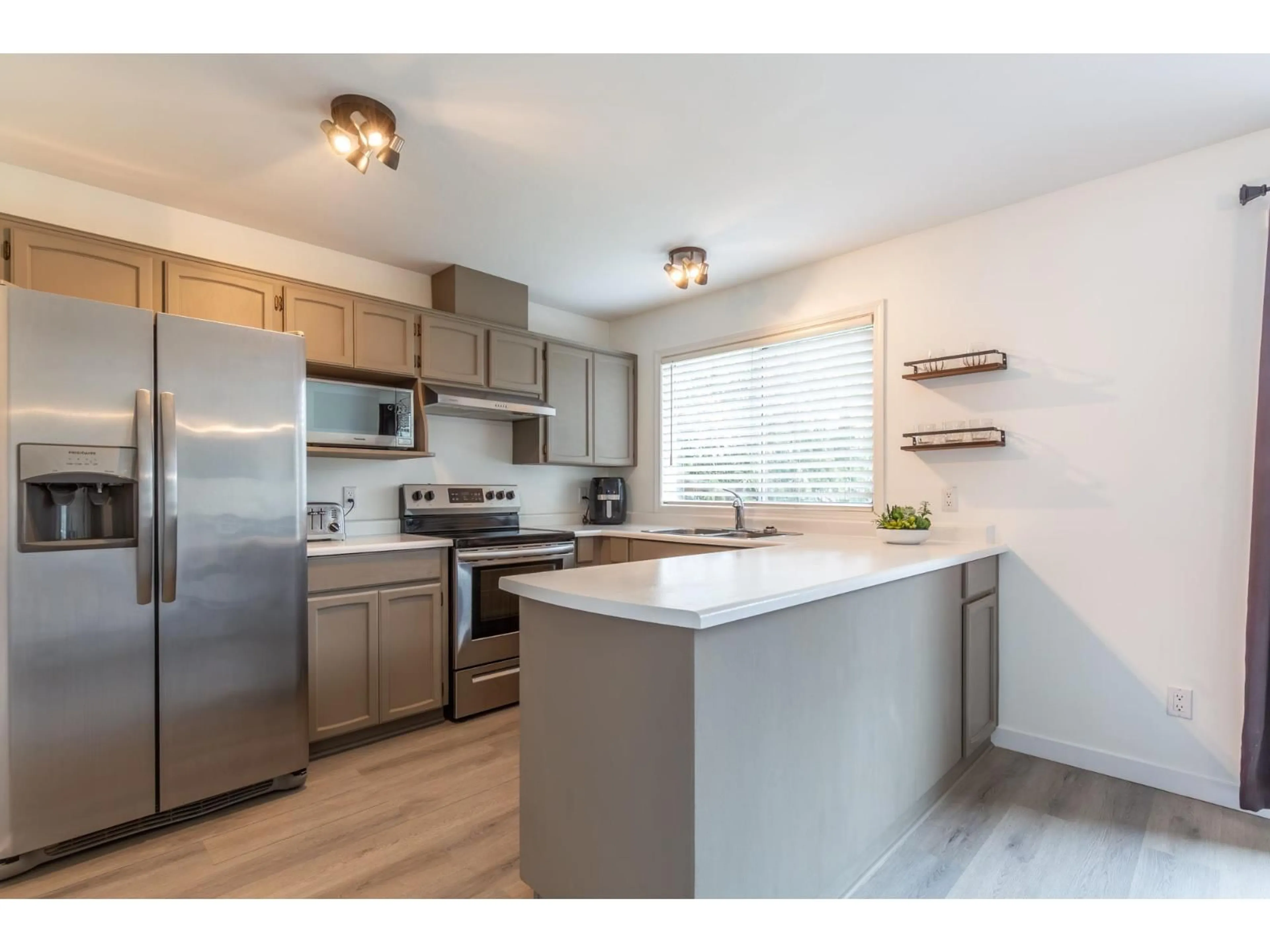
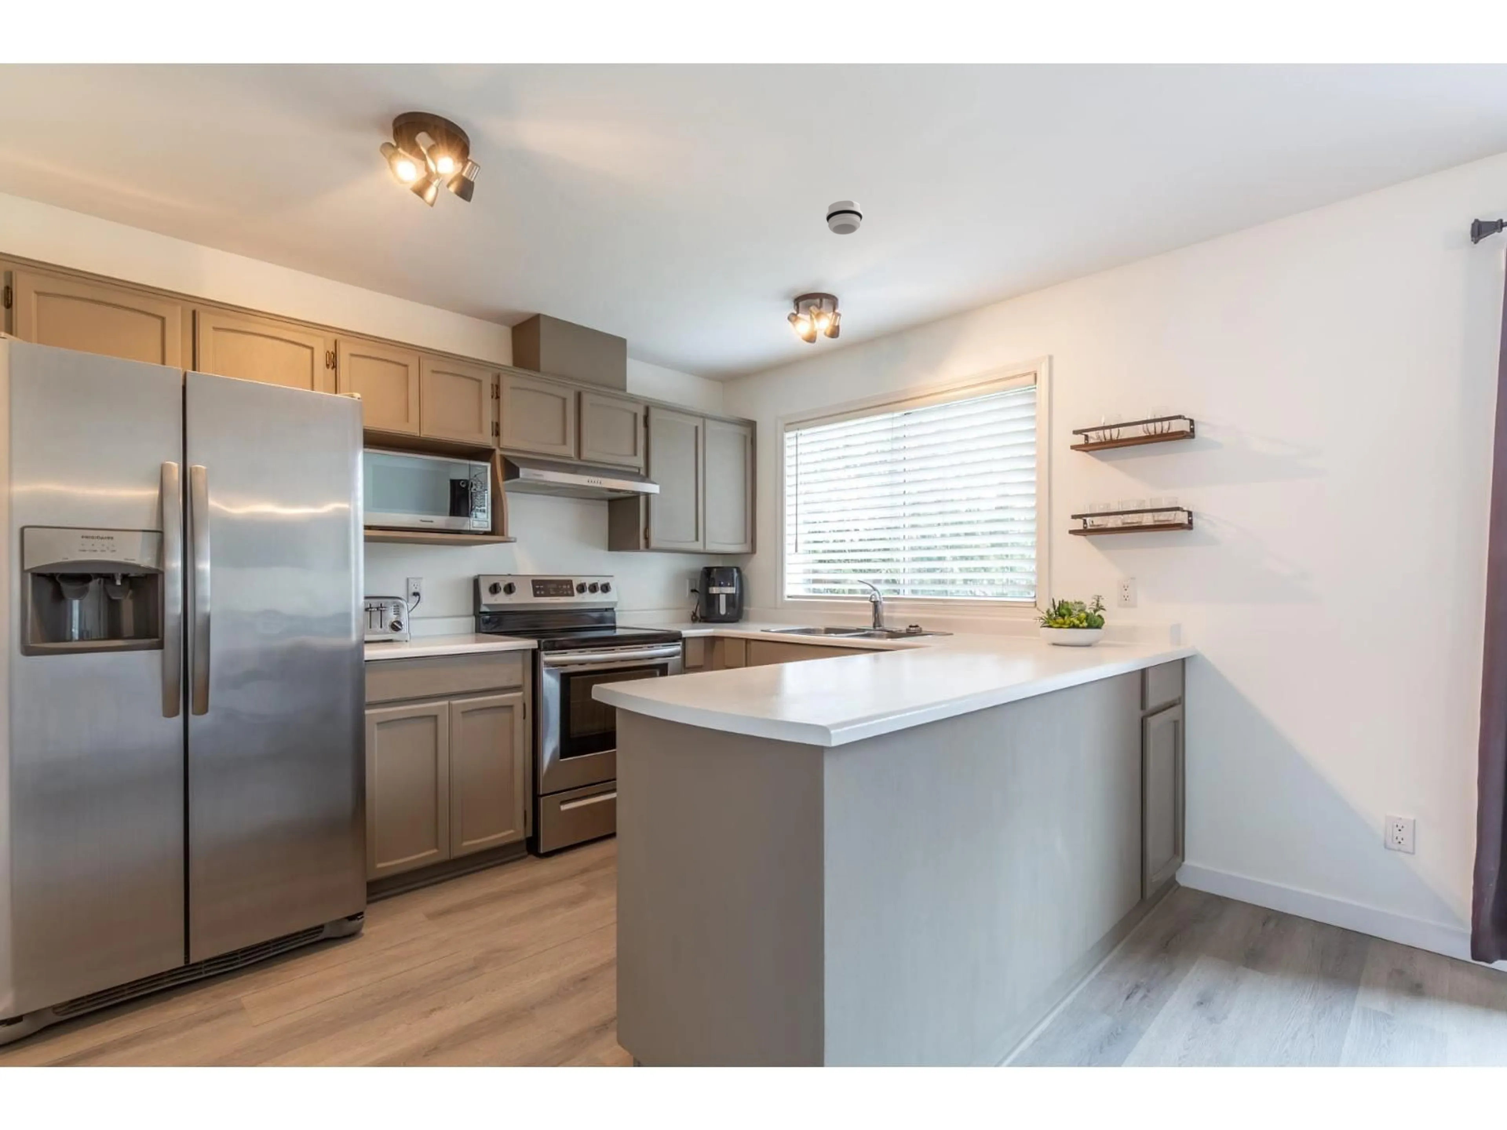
+ smoke detector [826,201,863,235]
